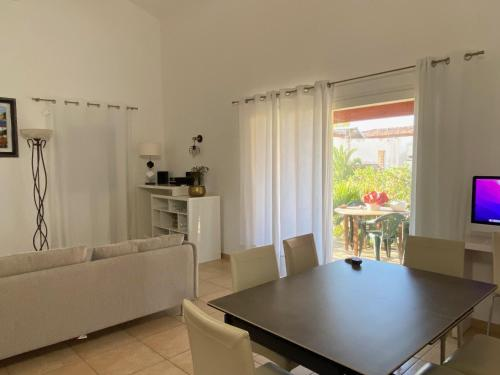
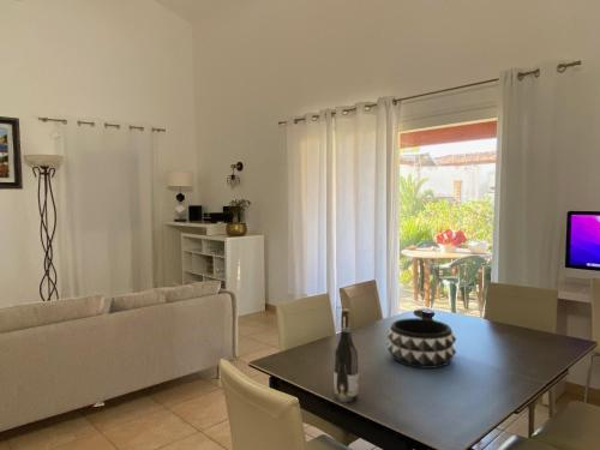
+ wine bottle [332,308,360,403]
+ decorative bowl [386,317,457,370]
